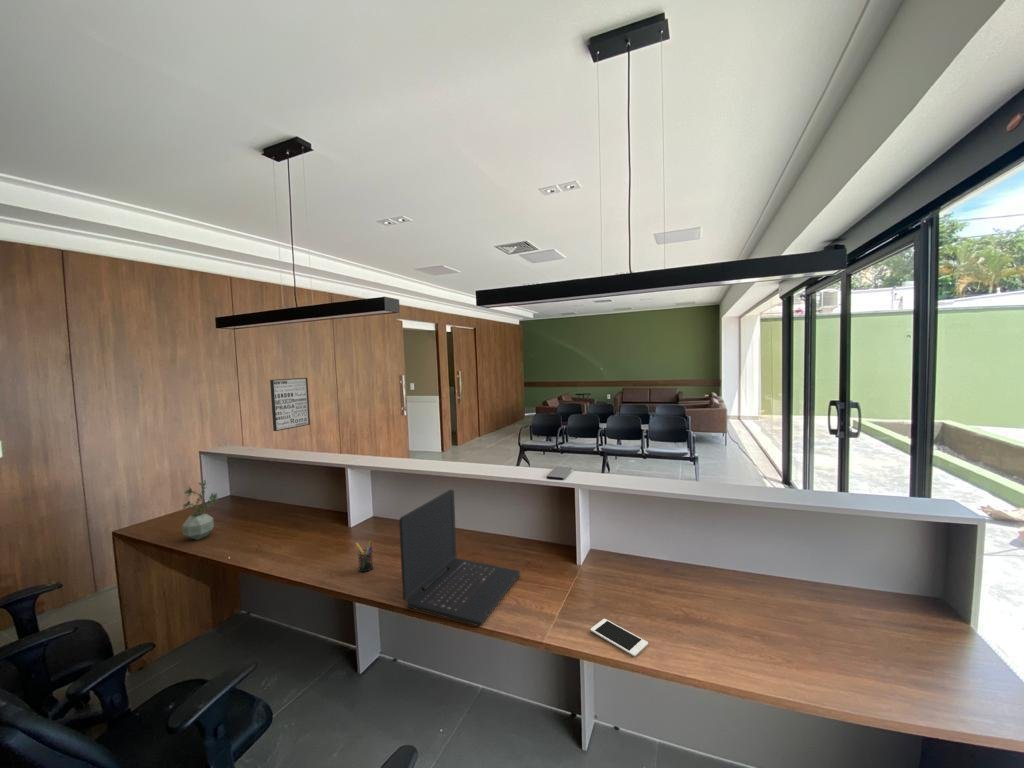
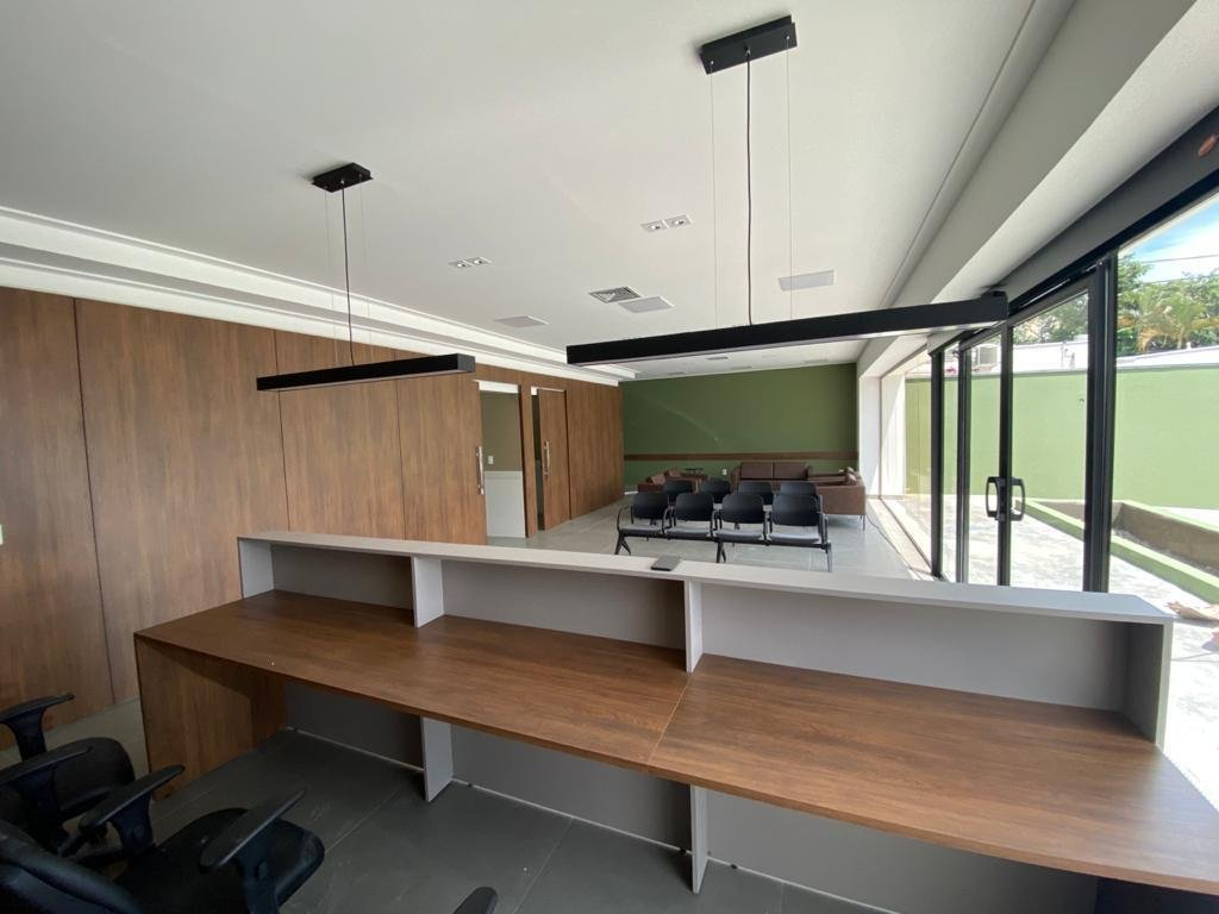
- wall art [269,377,311,432]
- cell phone [590,618,649,658]
- pen holder [355,539,374,573]
- laptop [398,489,521,627]
- potted plant [181,480,220,541]
